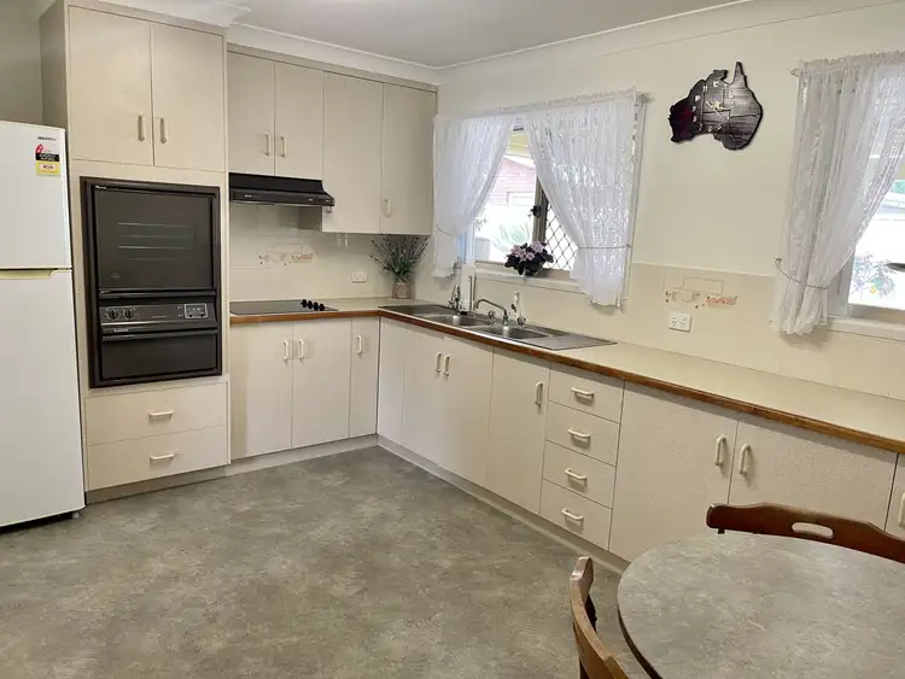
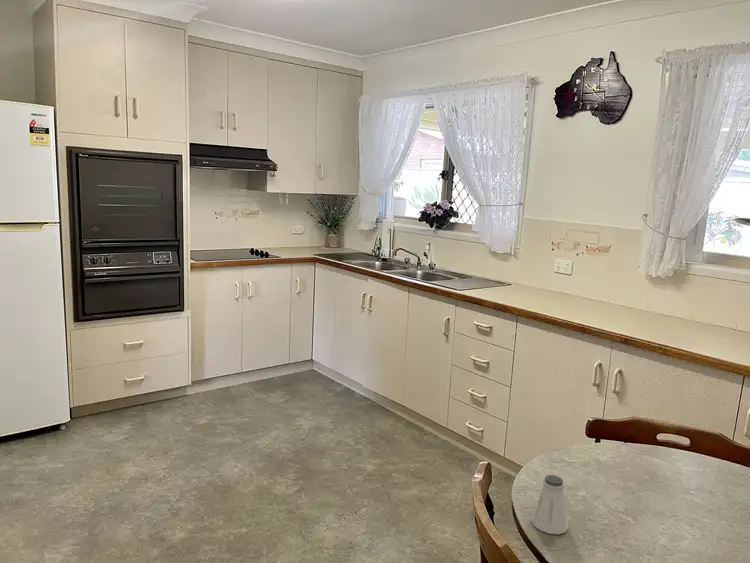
+ saltshaker [530,474,569,535]
